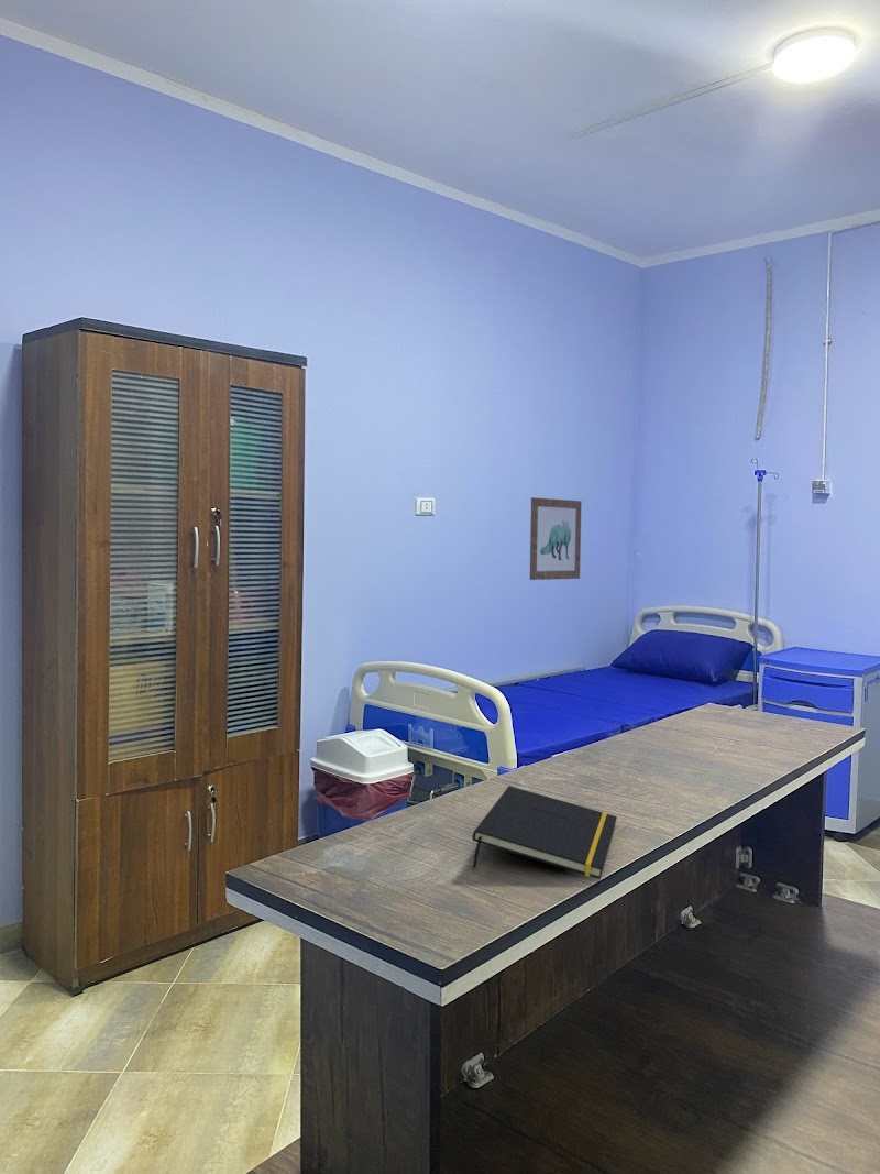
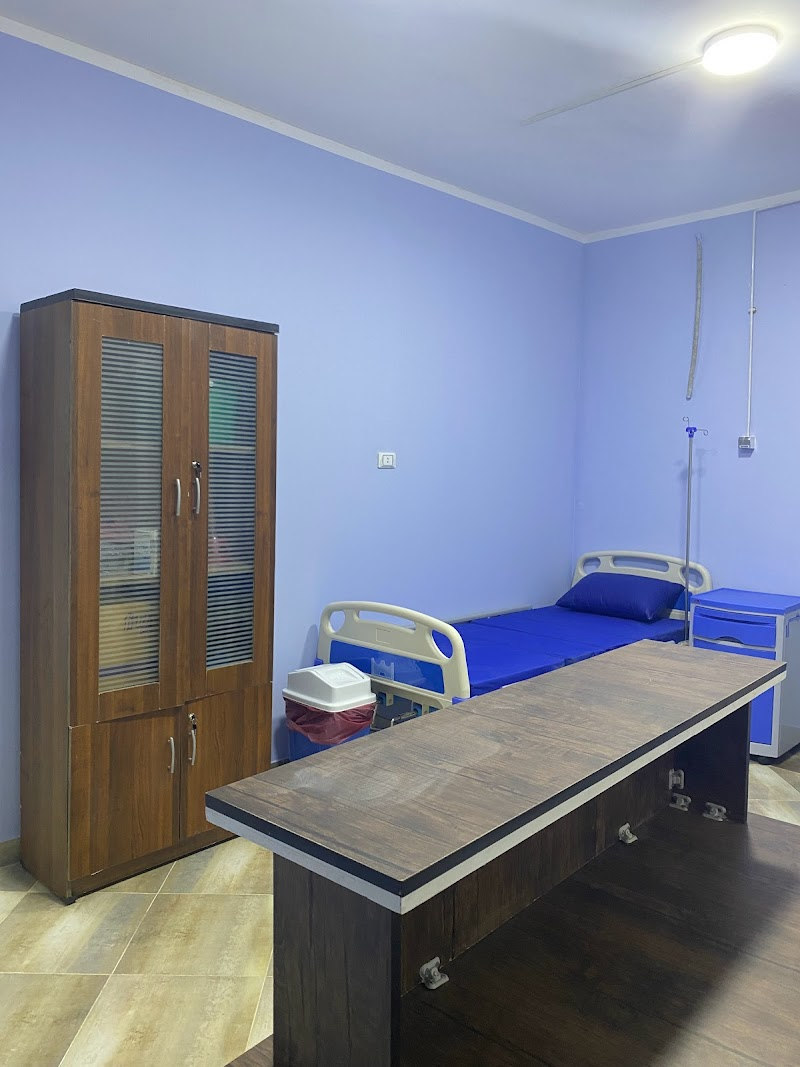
- notepad [472,785,618,880]
- wall art [529,496,582,581]
